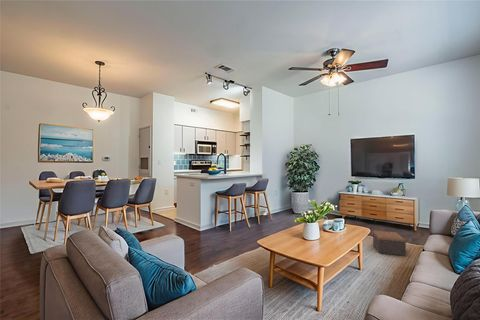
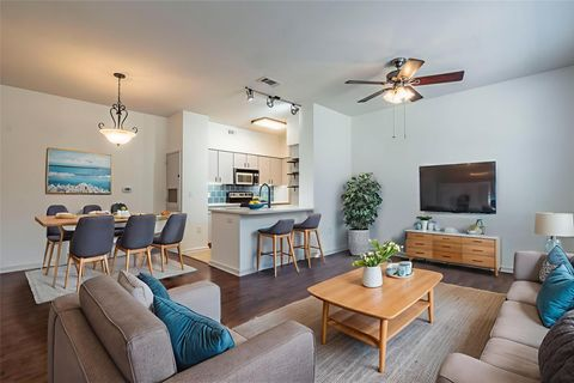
- footstool [372,230,407,257]
